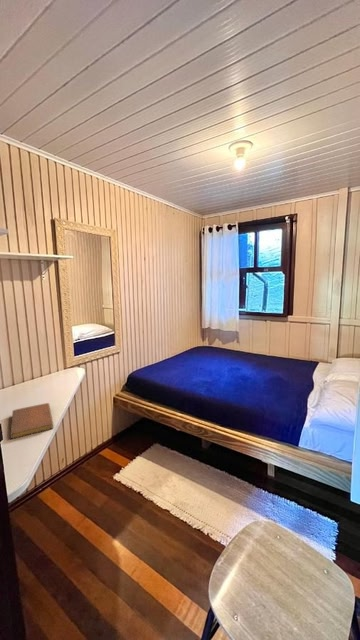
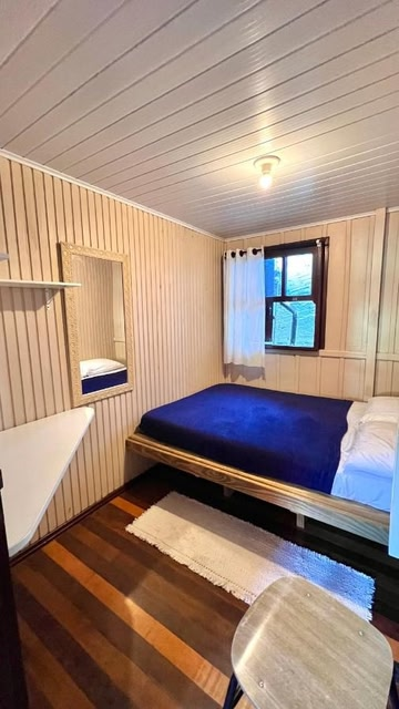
- notebook [9,402,55,440]
